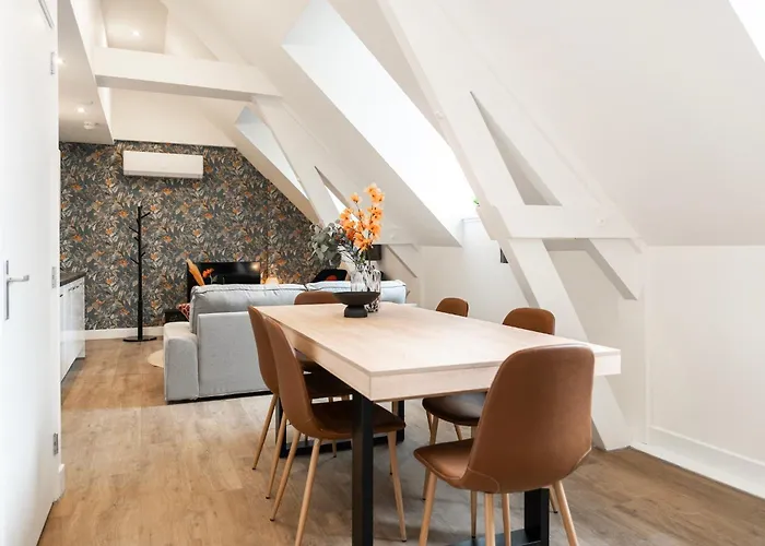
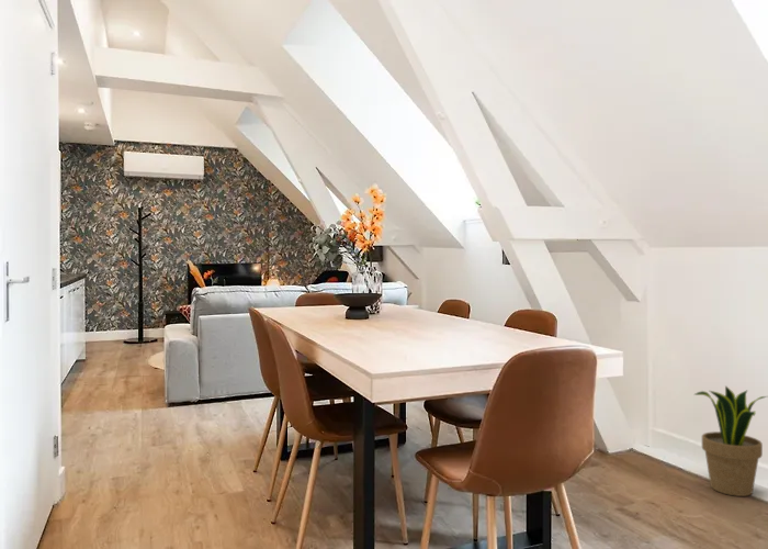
+ potted plant [693,384,768,497]
